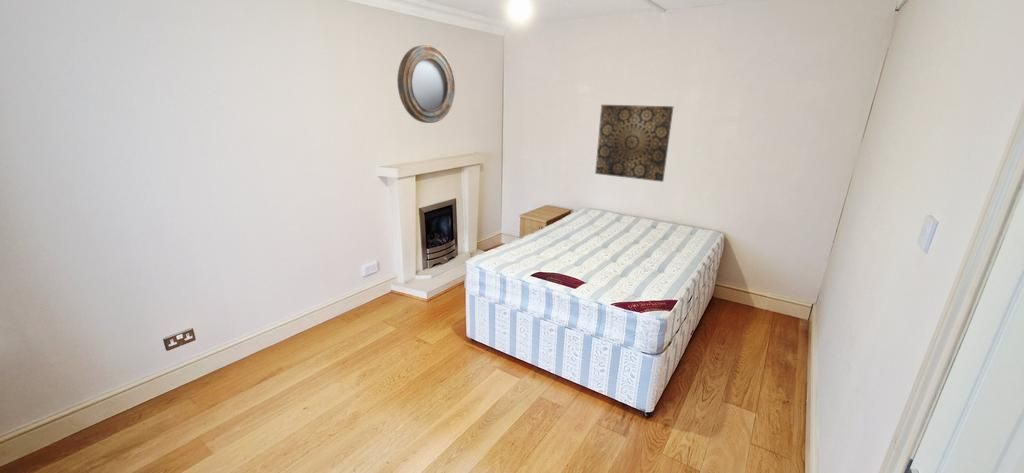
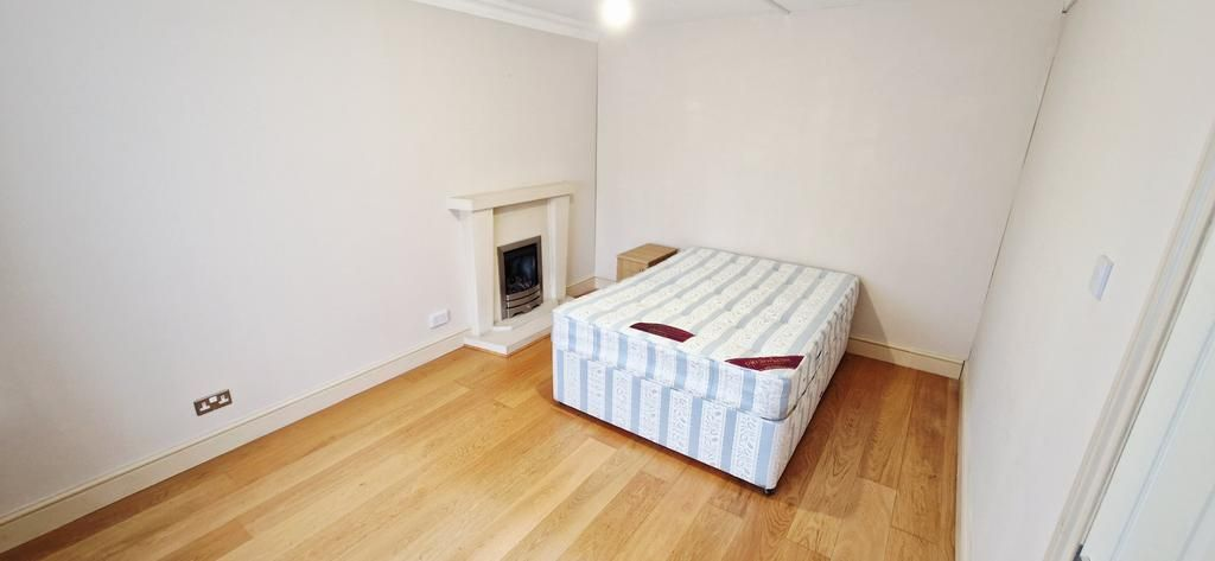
- wall art [594,104,674,183]
- home mirror [396,44,456,124]
